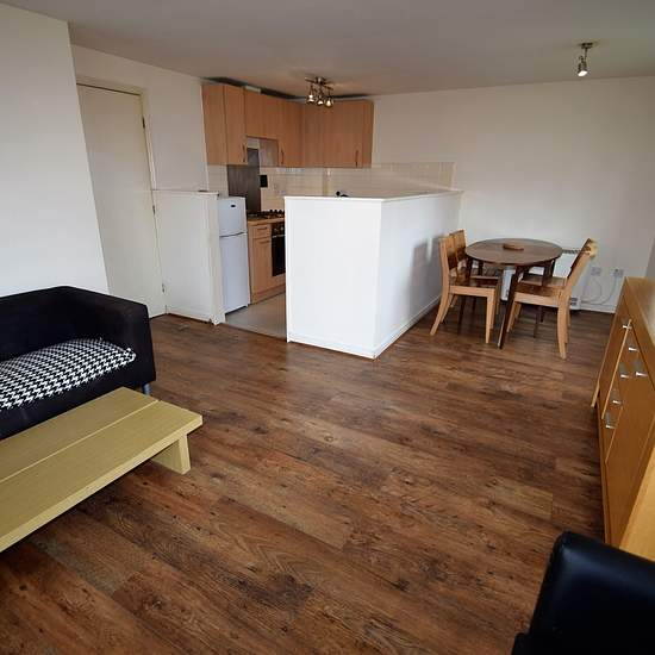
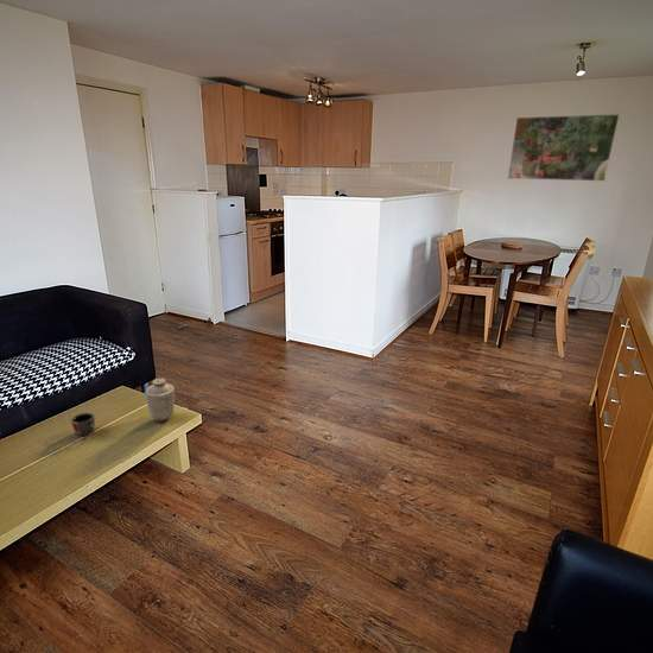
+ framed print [507,113,621,182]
+ vase [145,378,176,423]
+ mug [70,412,96,436]
